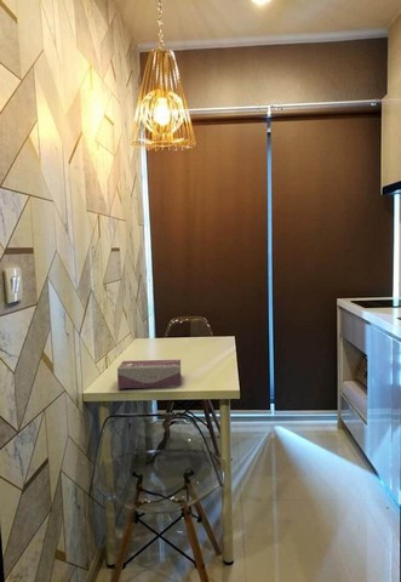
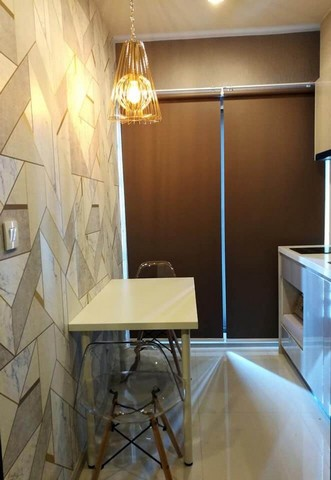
- tissue box [116,359,182,389]
